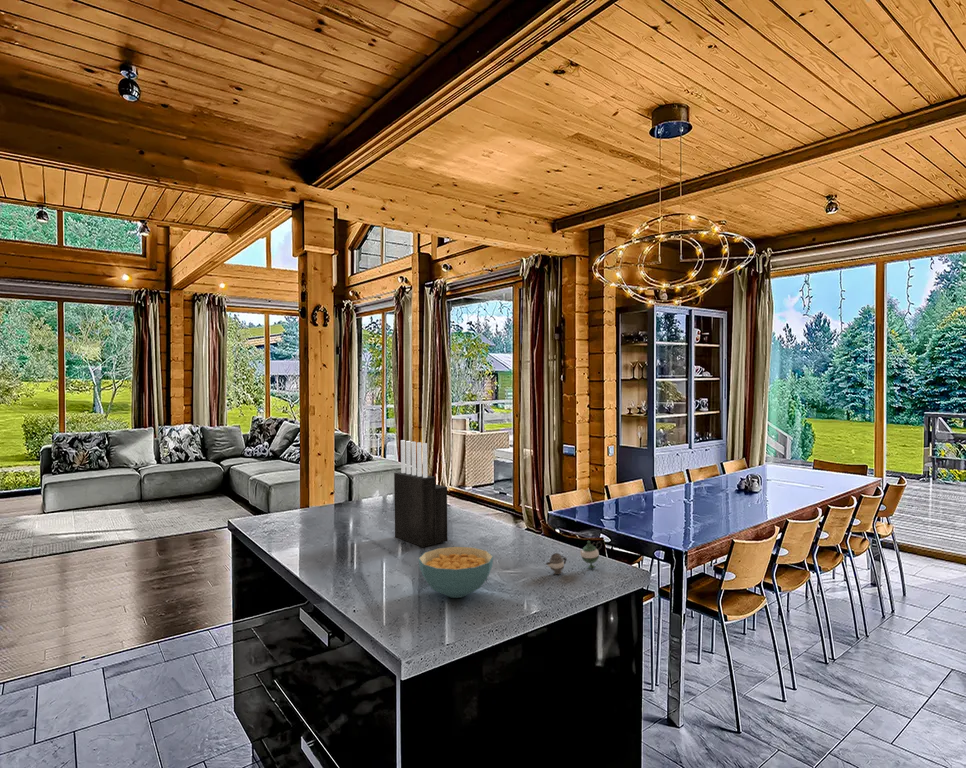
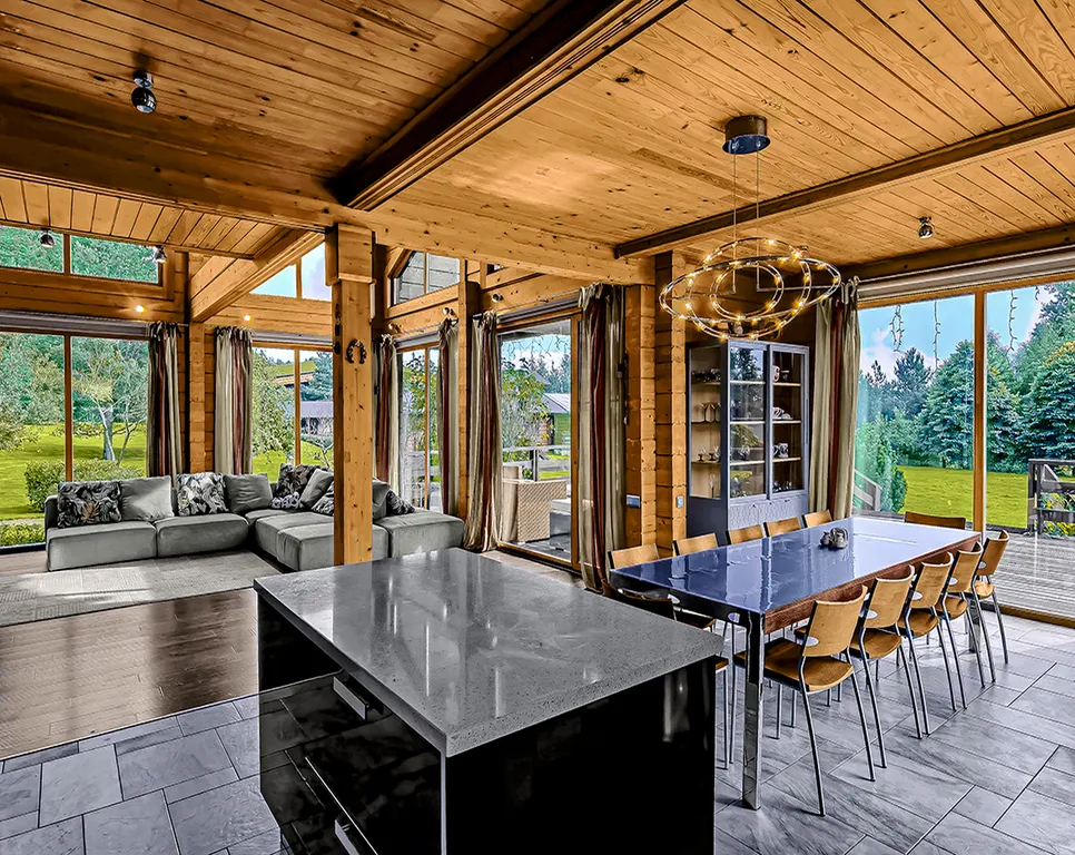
- teapot [544,540,603,575]
- knife block [393,439,448,548]
- cereal bowl [417,546,494,599]
